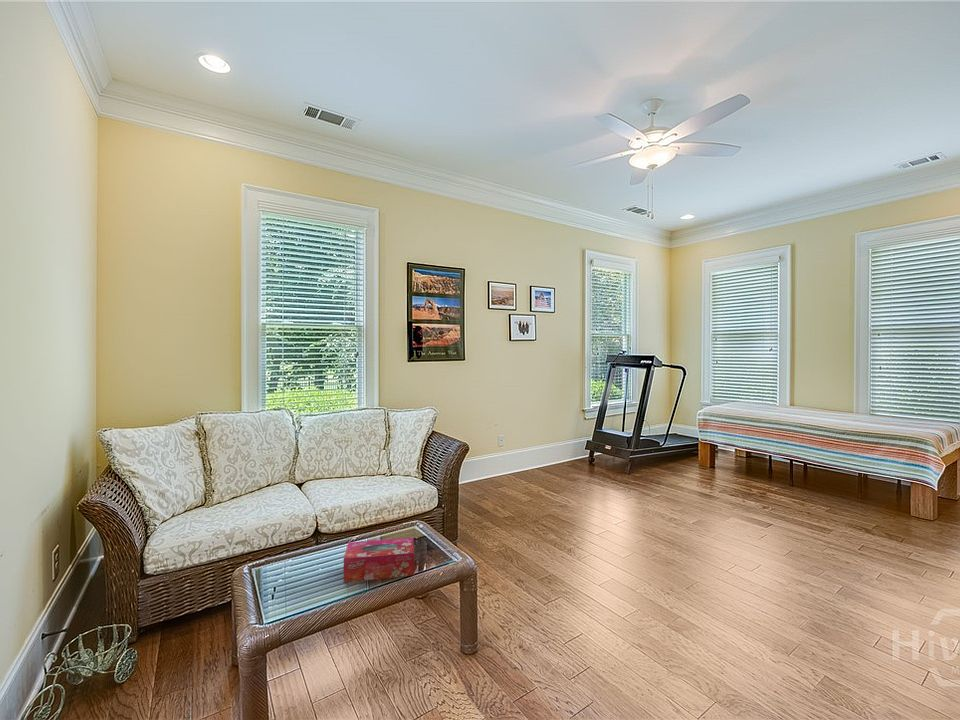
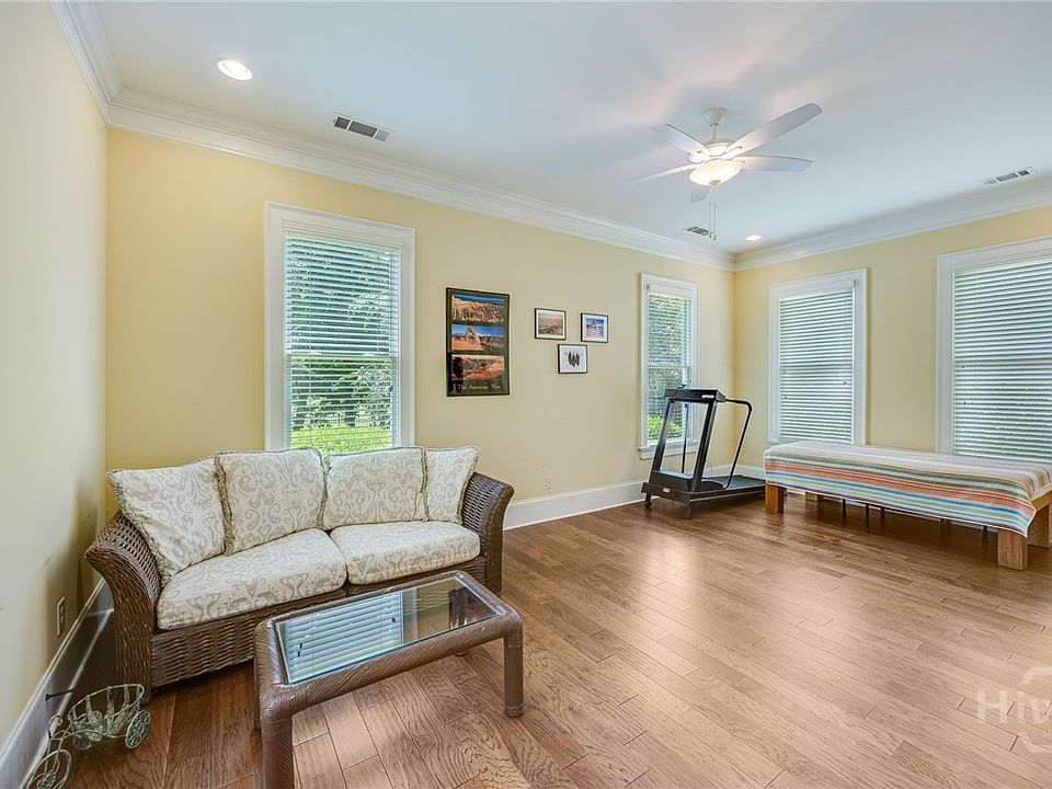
- tissue box [343,537,415,583]
